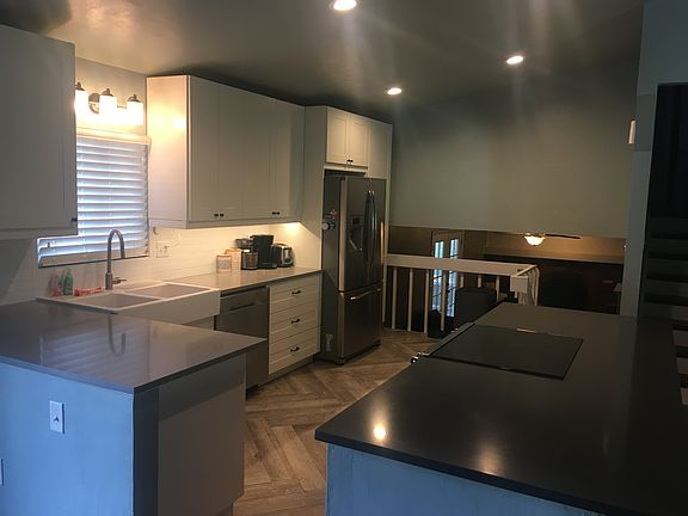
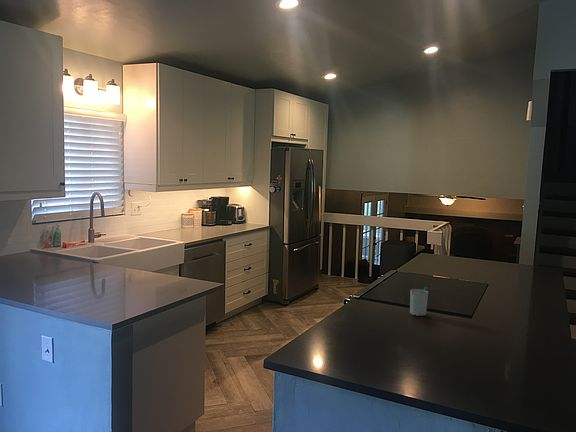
+ cup [409,286,429,317]
